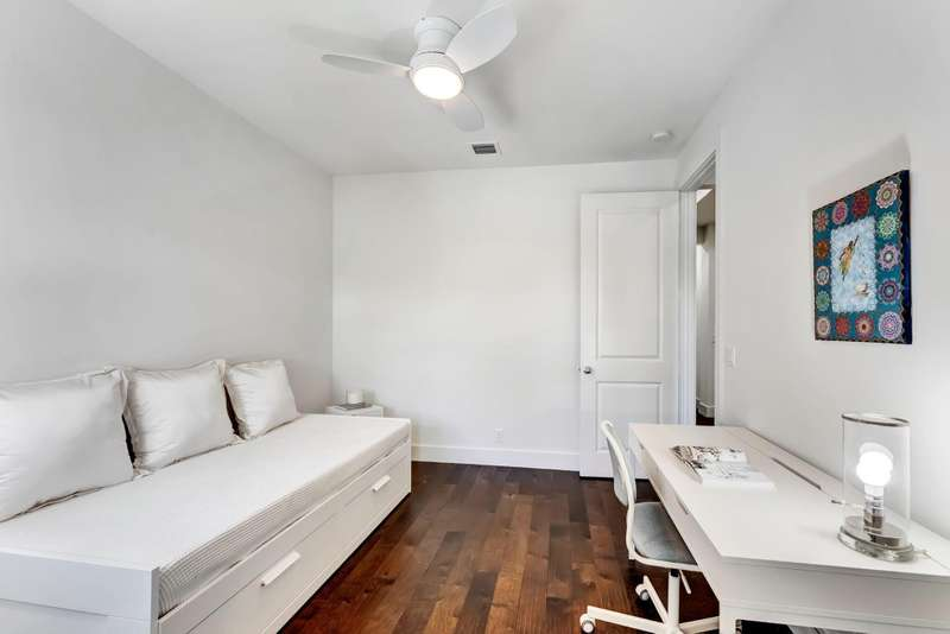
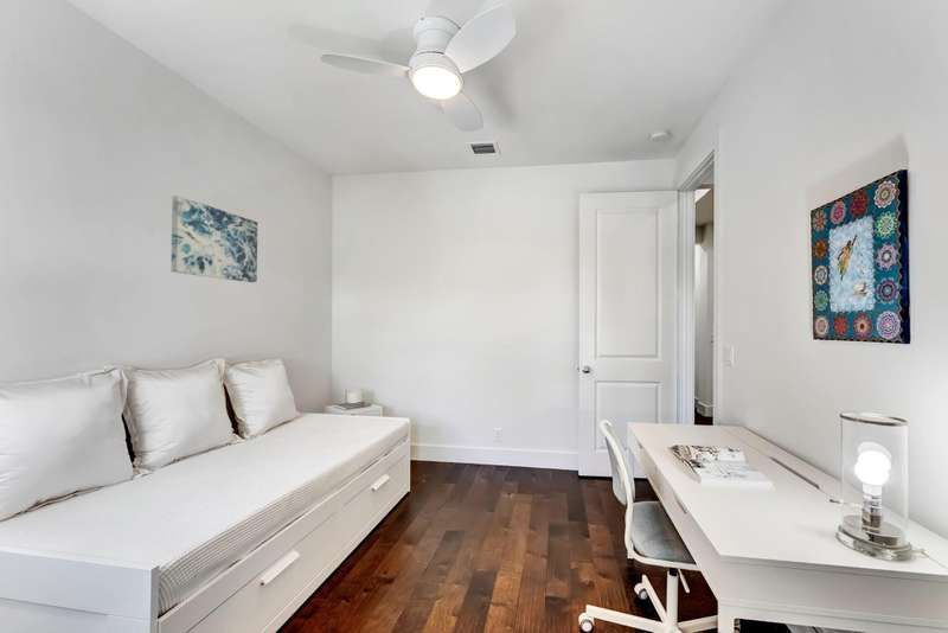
+ wall art [171,194,258,283]
